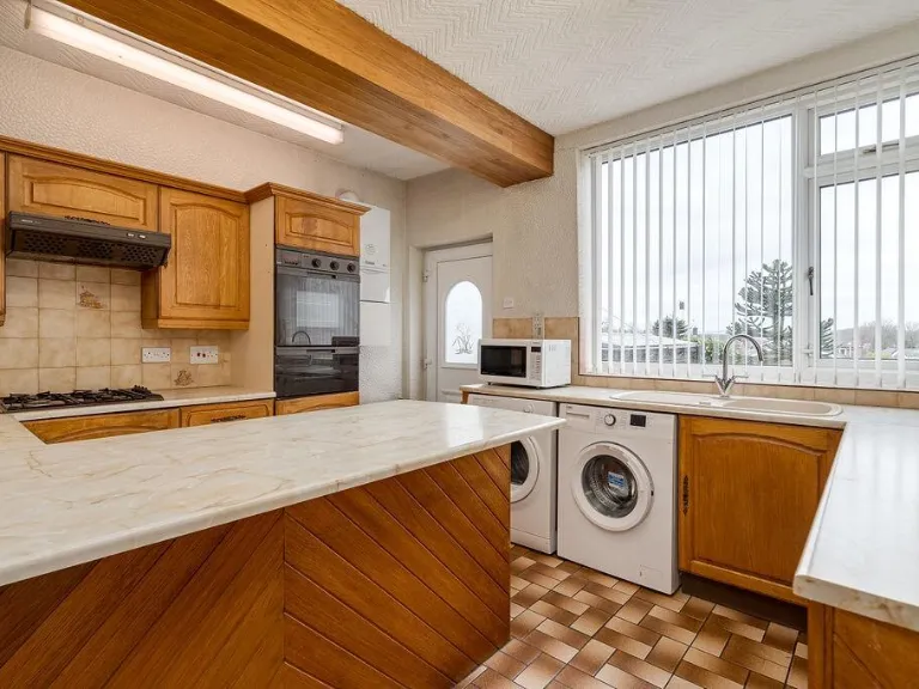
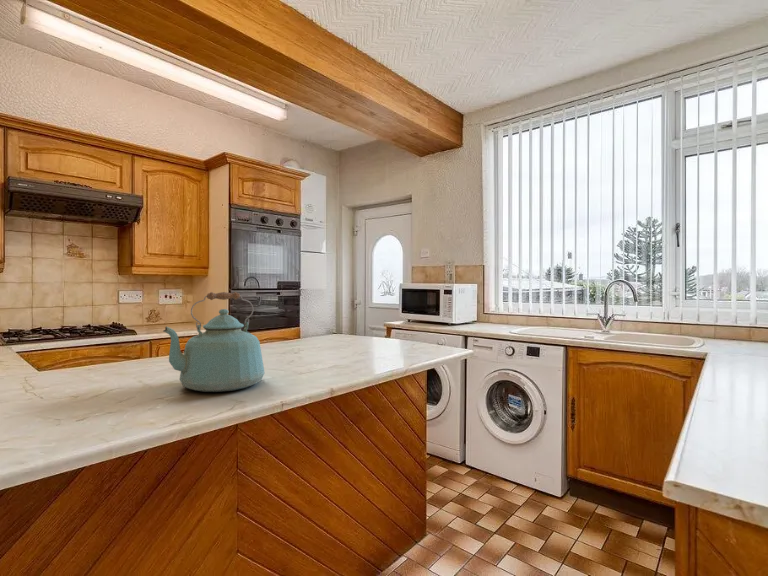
+ kettle [162,291,266,393]
